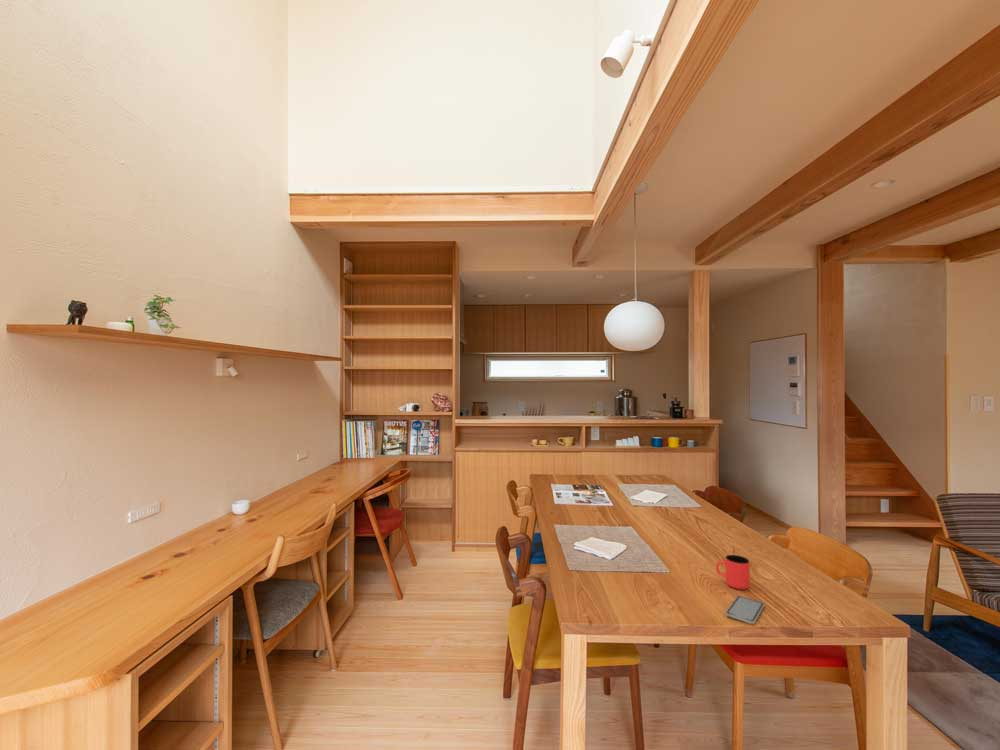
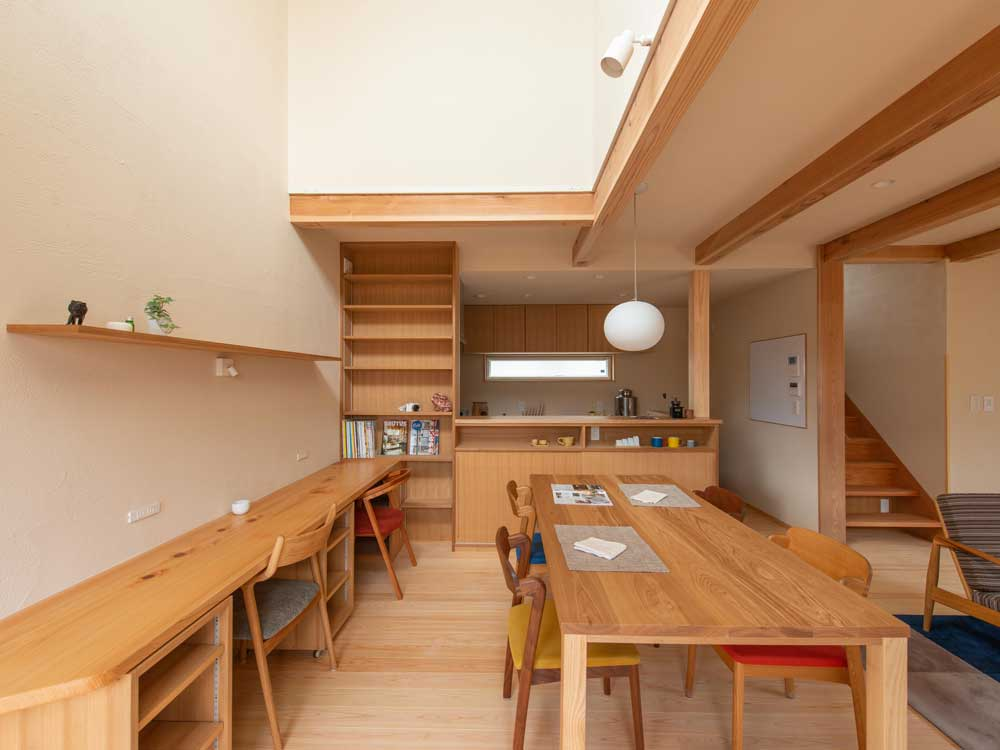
- cup [715,554,751,590]
- smartphone [725,595,765,625]
